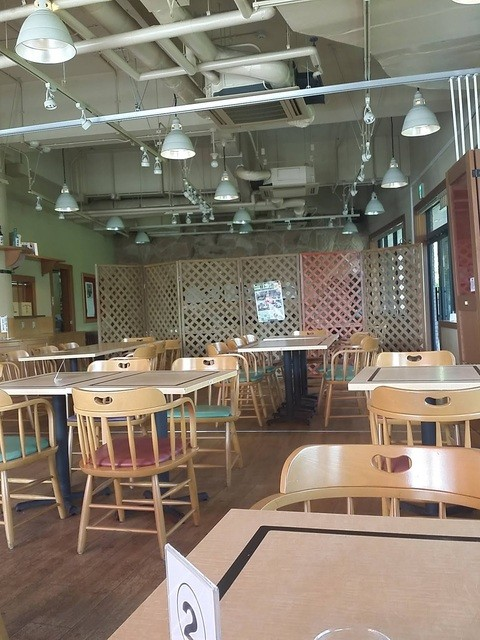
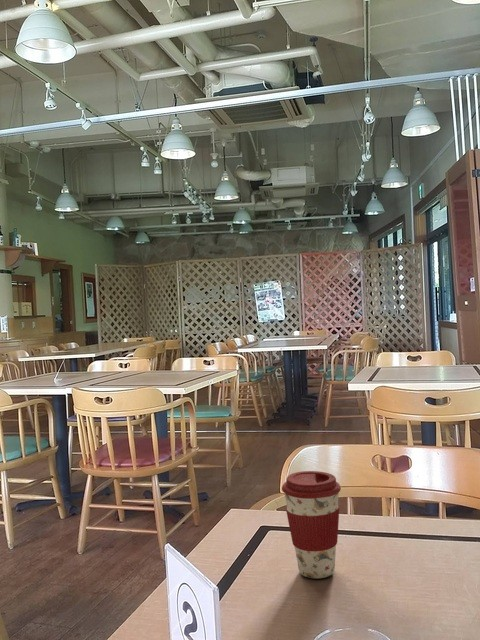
+ coffee cup [281,470,342,579]
